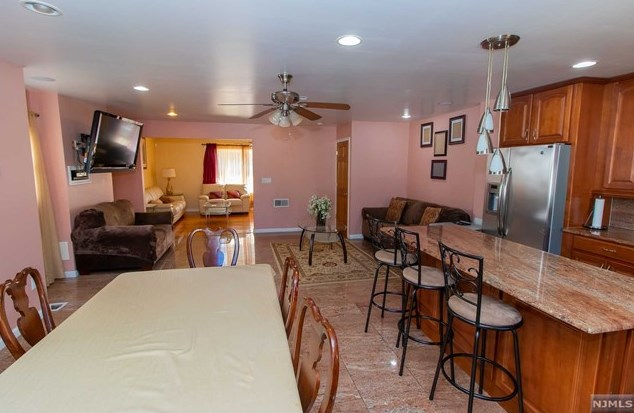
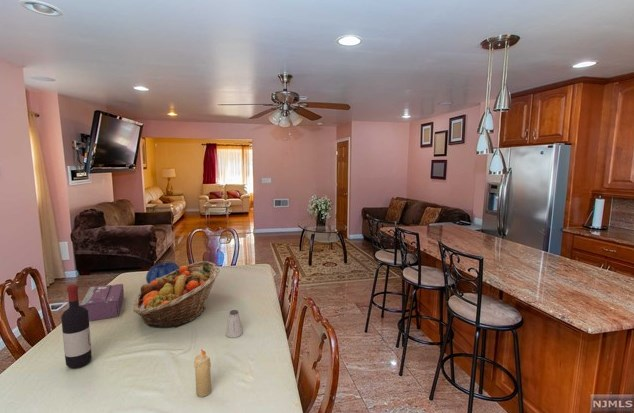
+ tissue box [79,283,125,322]
+ decorative bowl [145,261,181,284]
+ saltshaker [225,309,244,338]
+ fruit basket [133,260,221,329]
+ candle [193,348,212,398]
+ wine bottle [60,284,93,370]
